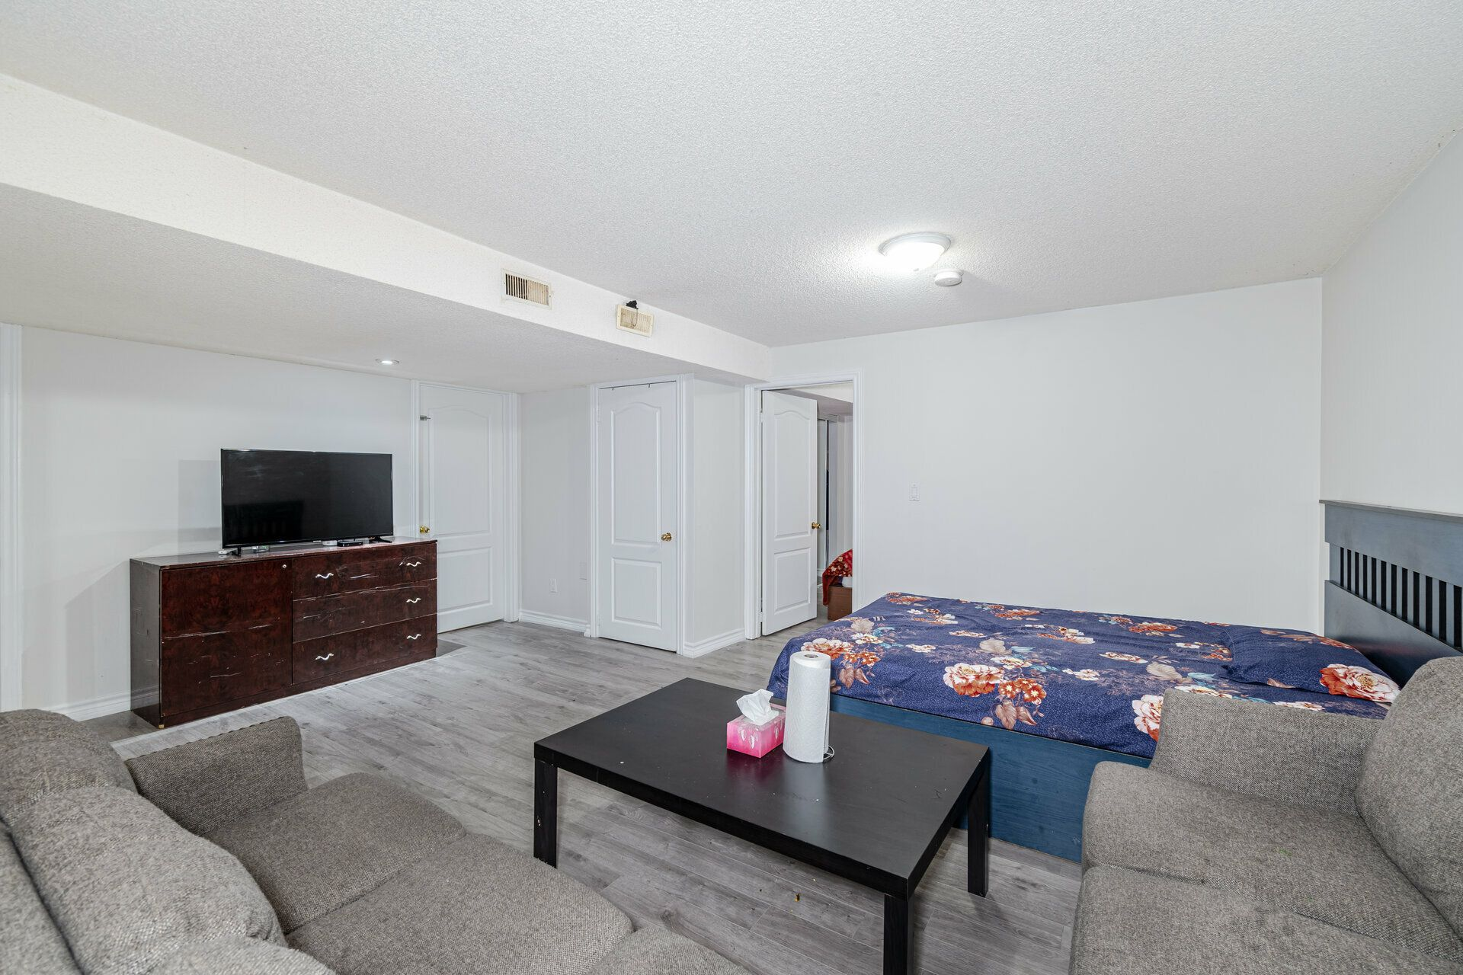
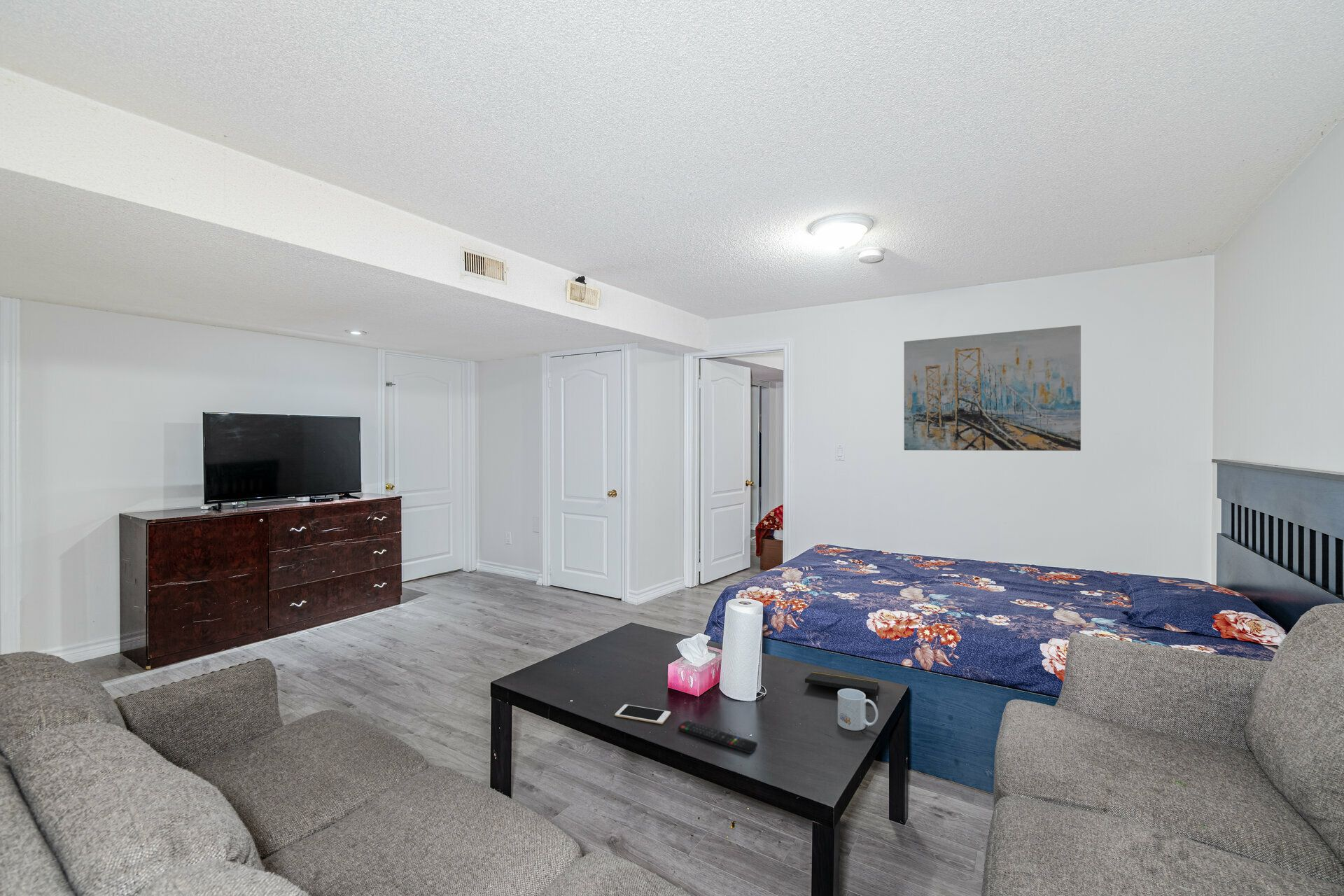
+ wall art [903,325,1082,451]
+ mug [837,689,879,731]
+ cell phone [615,703,671,724]
+ notepad [804,671,880,703]
+ remote control [677,720,758,754]
